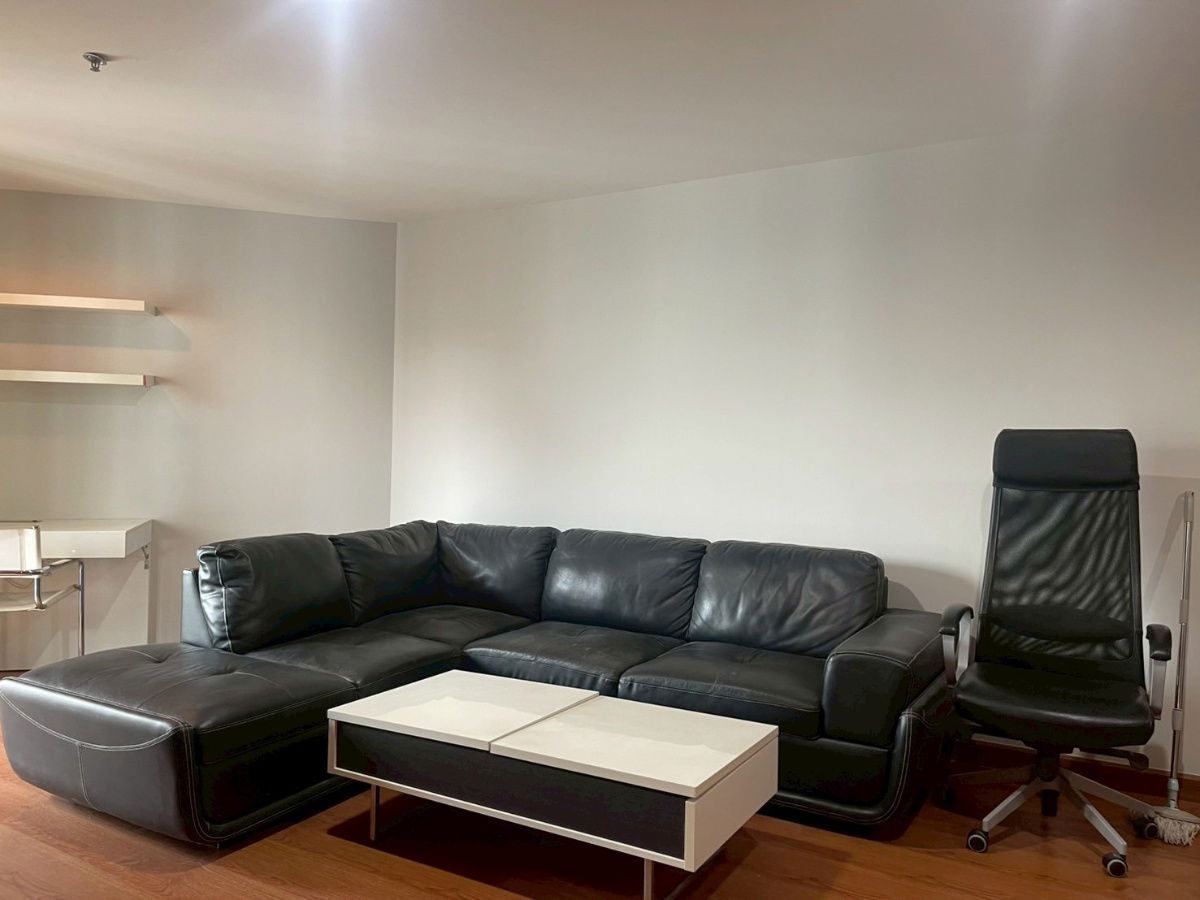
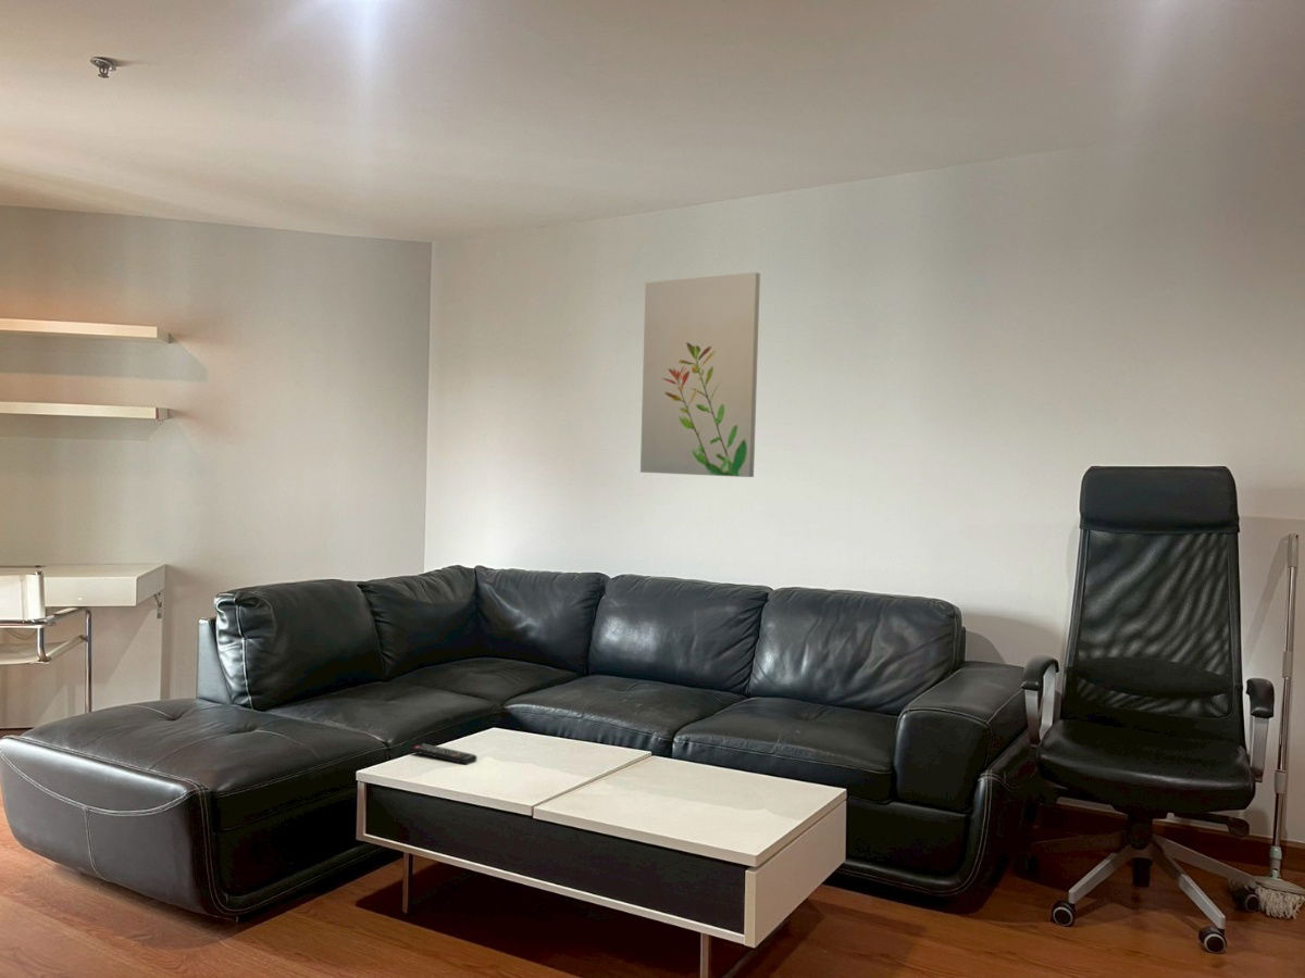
+ remote control [409,742,478,766]
+ wall art [639,272,761,478]
